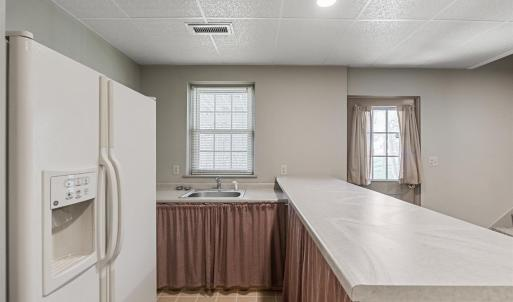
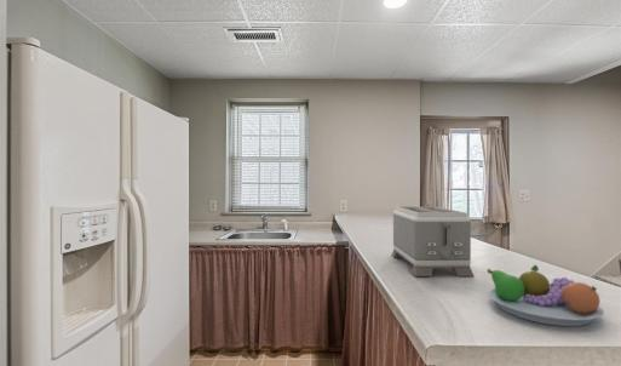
+ fruit bowl [487,264,605,327]
+ toaster [390,206,476,278]
